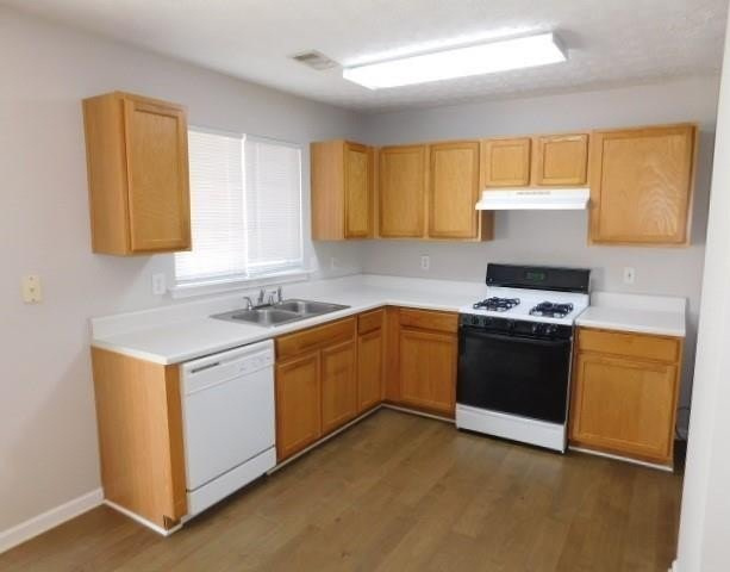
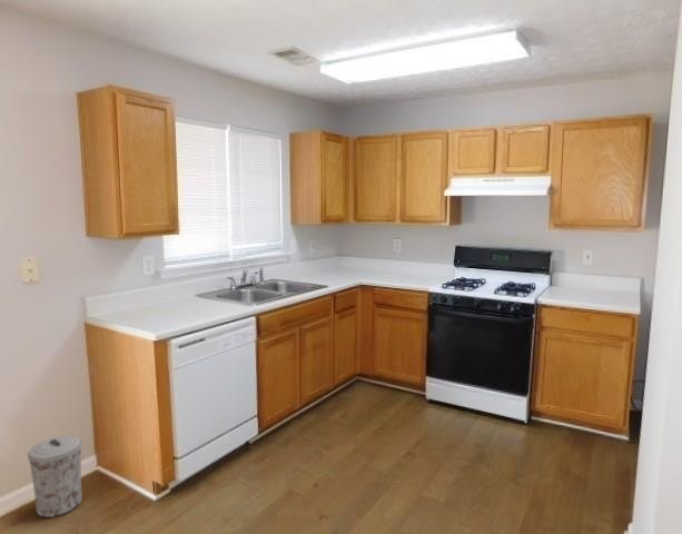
+ trash can [27,435,83,518]
